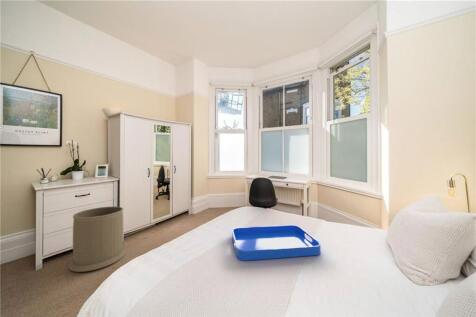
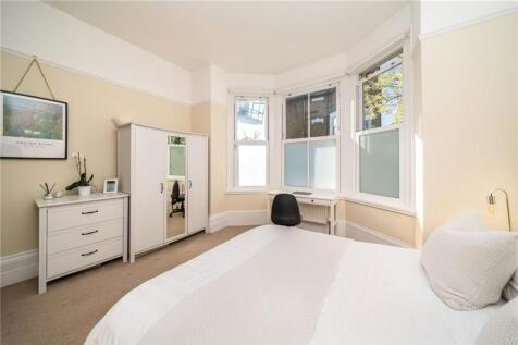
- serving tray [231,224,322,262]
- trash can [68,206,127,273]
